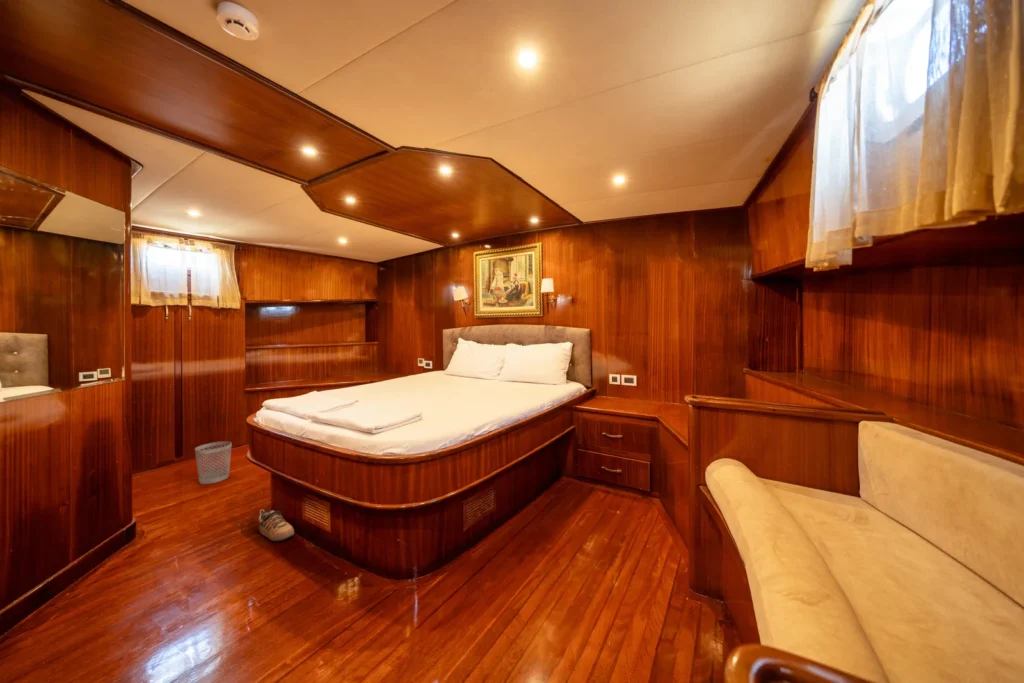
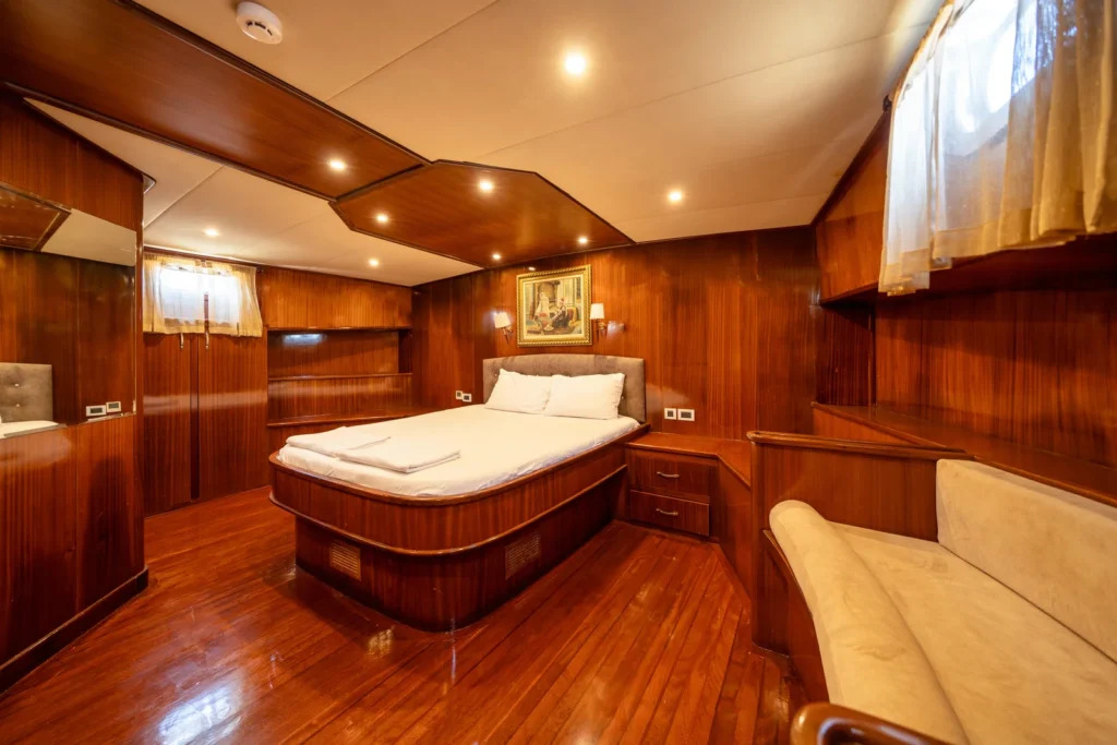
- shoe [258,509,295,542]
- wastebasket [194,440,233,485]
